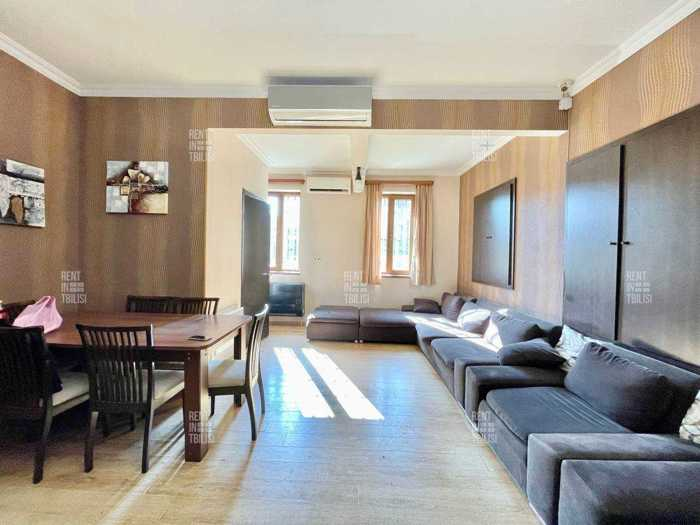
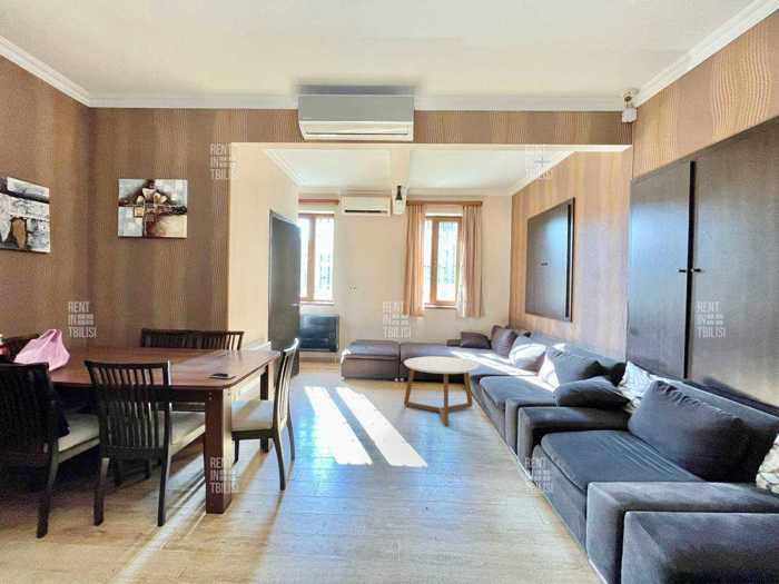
+ coffee table [403,356,481,426]
